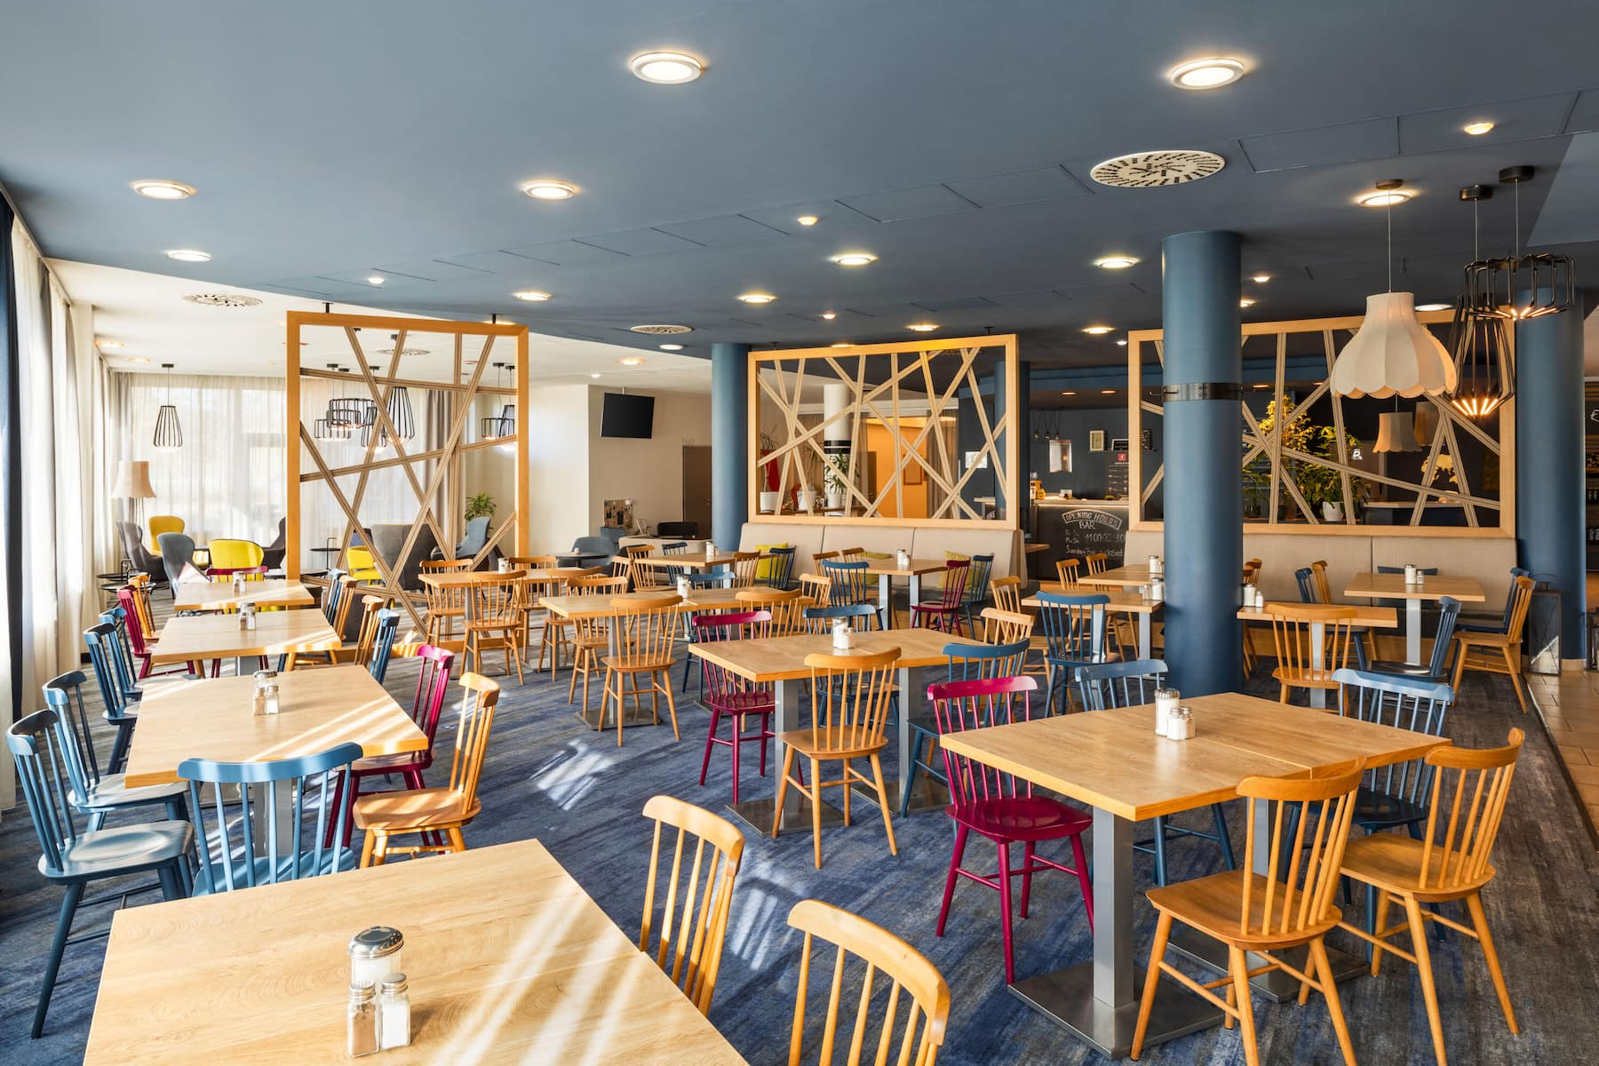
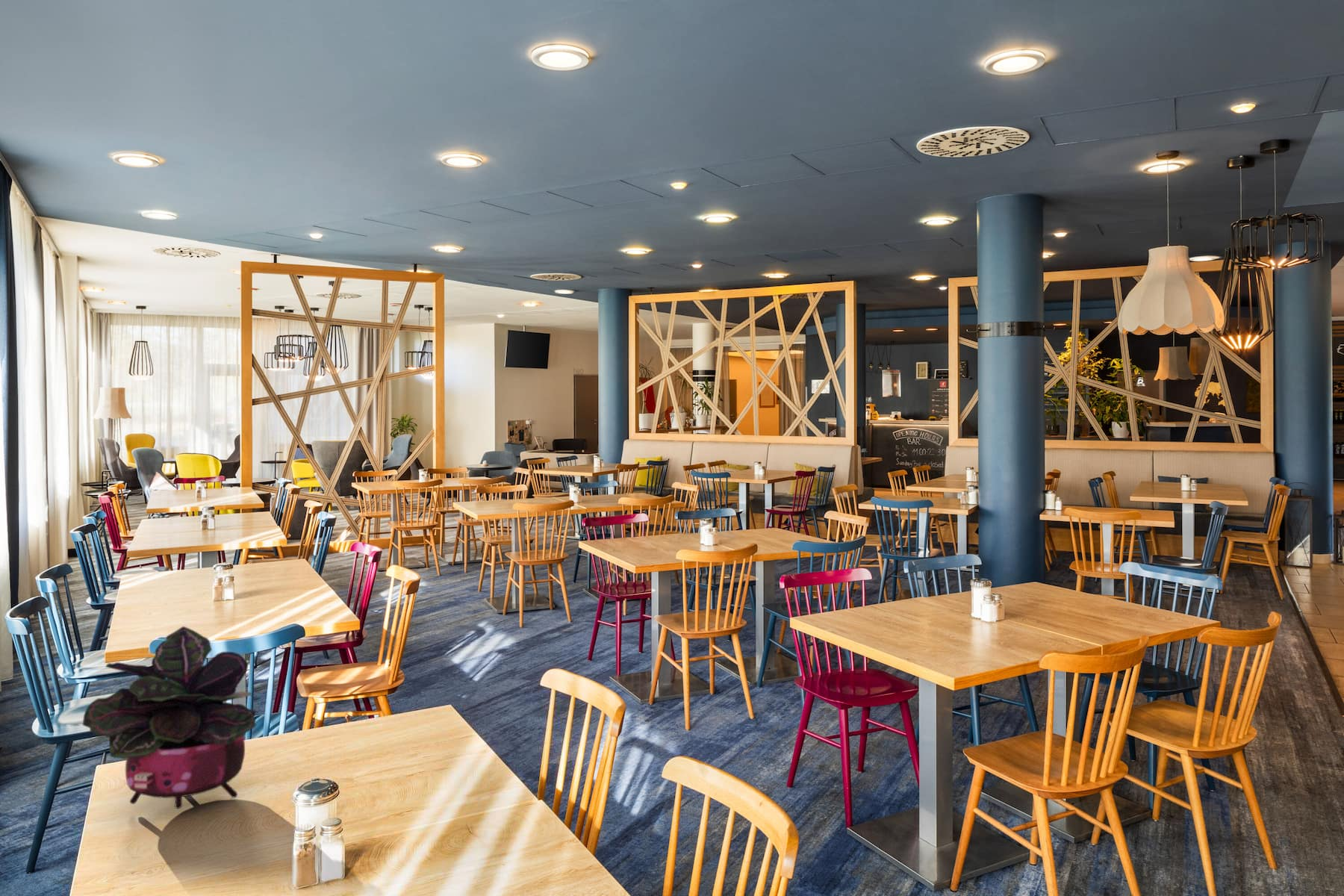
+ potted plant [82,626,257,809]
